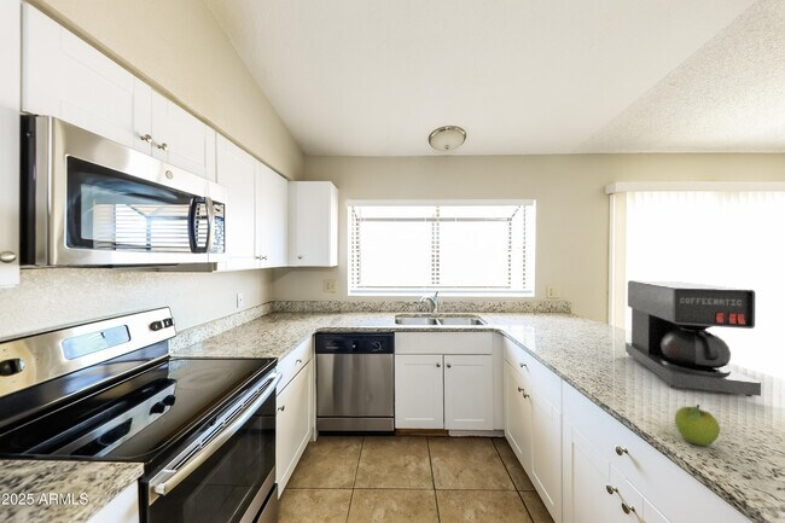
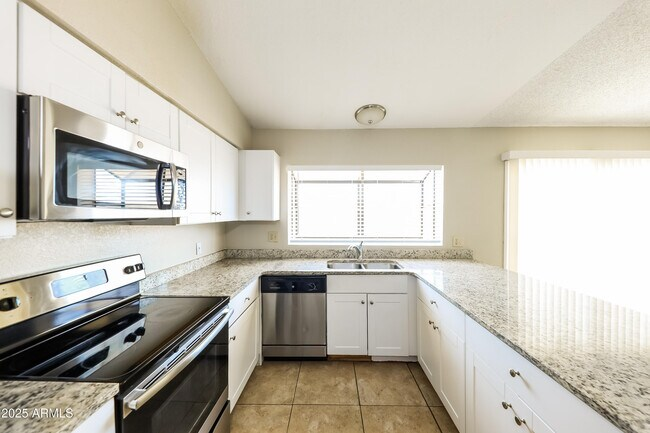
- coffee maker [624,279,762,397]
- fruit [674,403,721,447]
